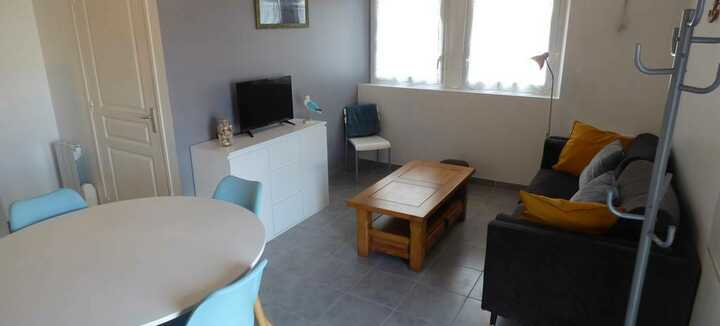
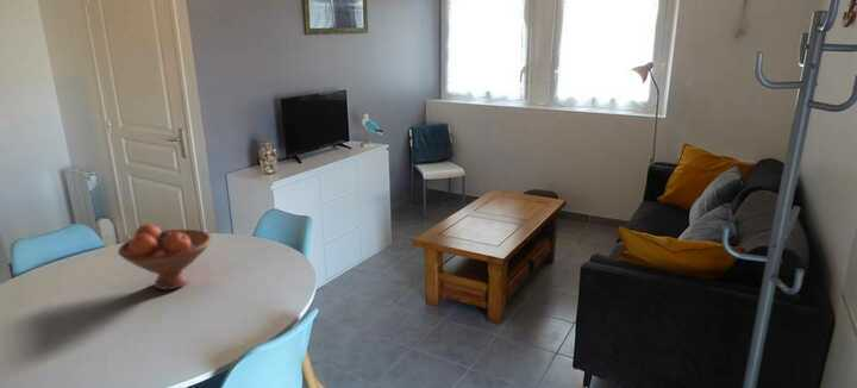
+ fruit bowl [117,223,213,292]
